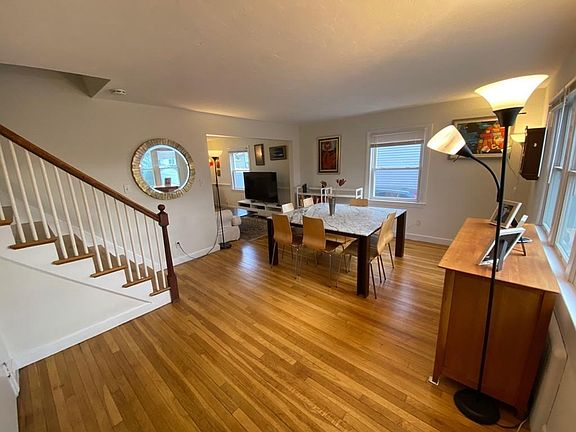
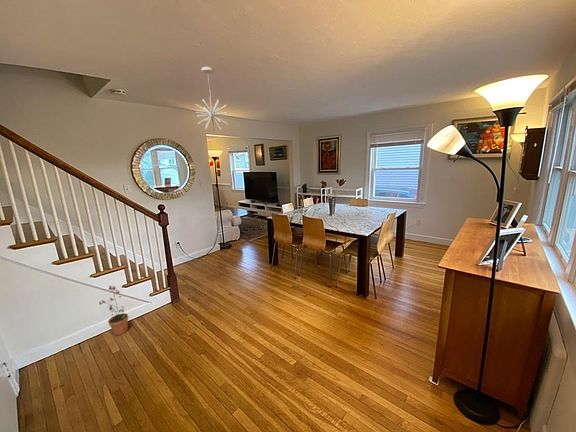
+ potted plant [98,285,129,336]
+ pendant light [195,66,229,133]
